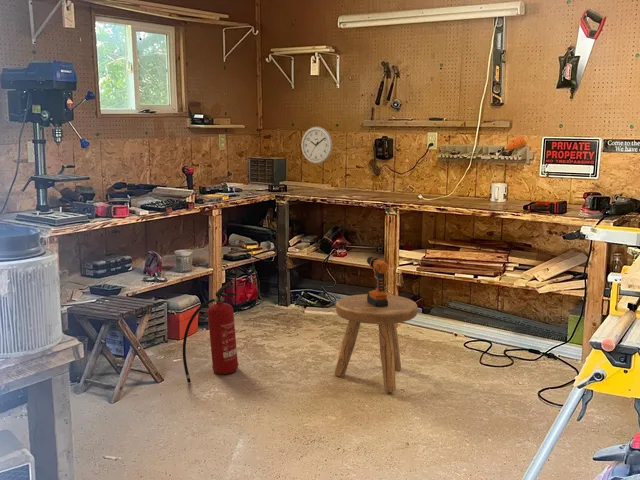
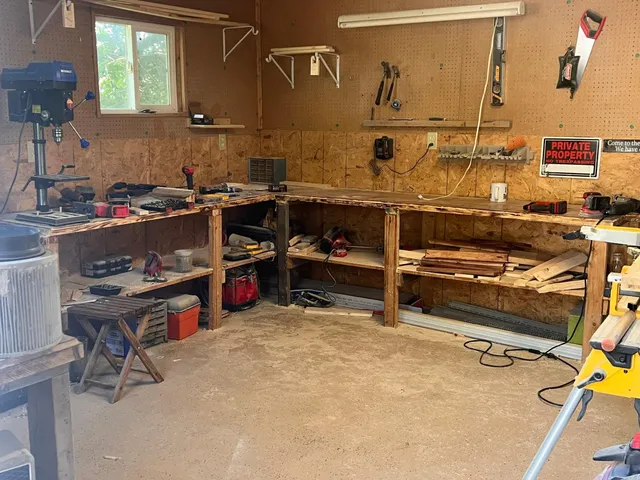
- fire extinguisher [182,281,239,384]
- wall clock [300,125,333,165]
- power drill [366,256,389,307]
- stool [334,293,418,393]
